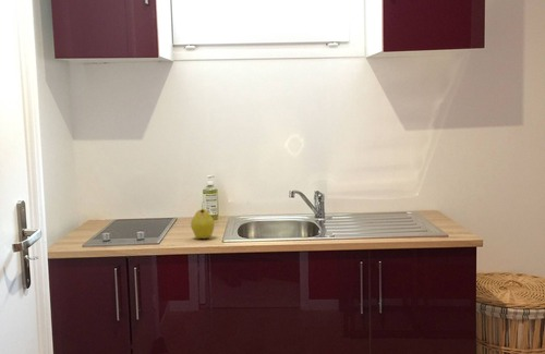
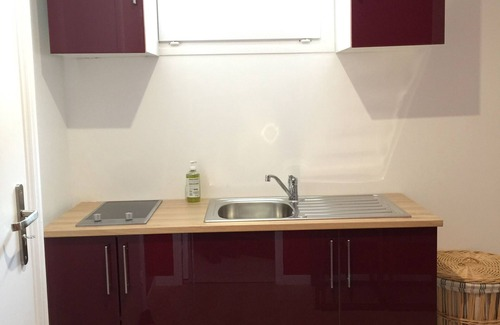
- fruit [190,208,216,240]
